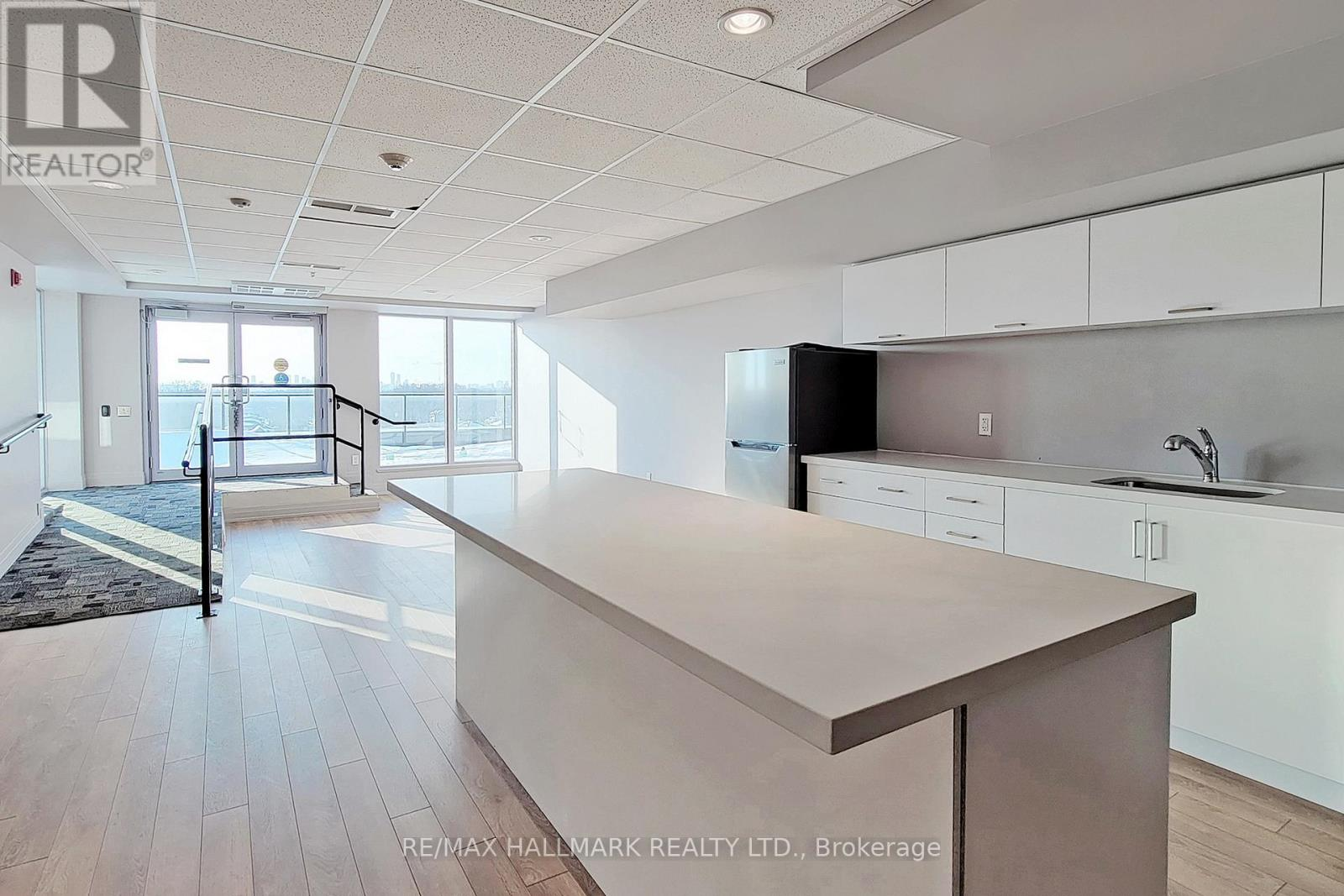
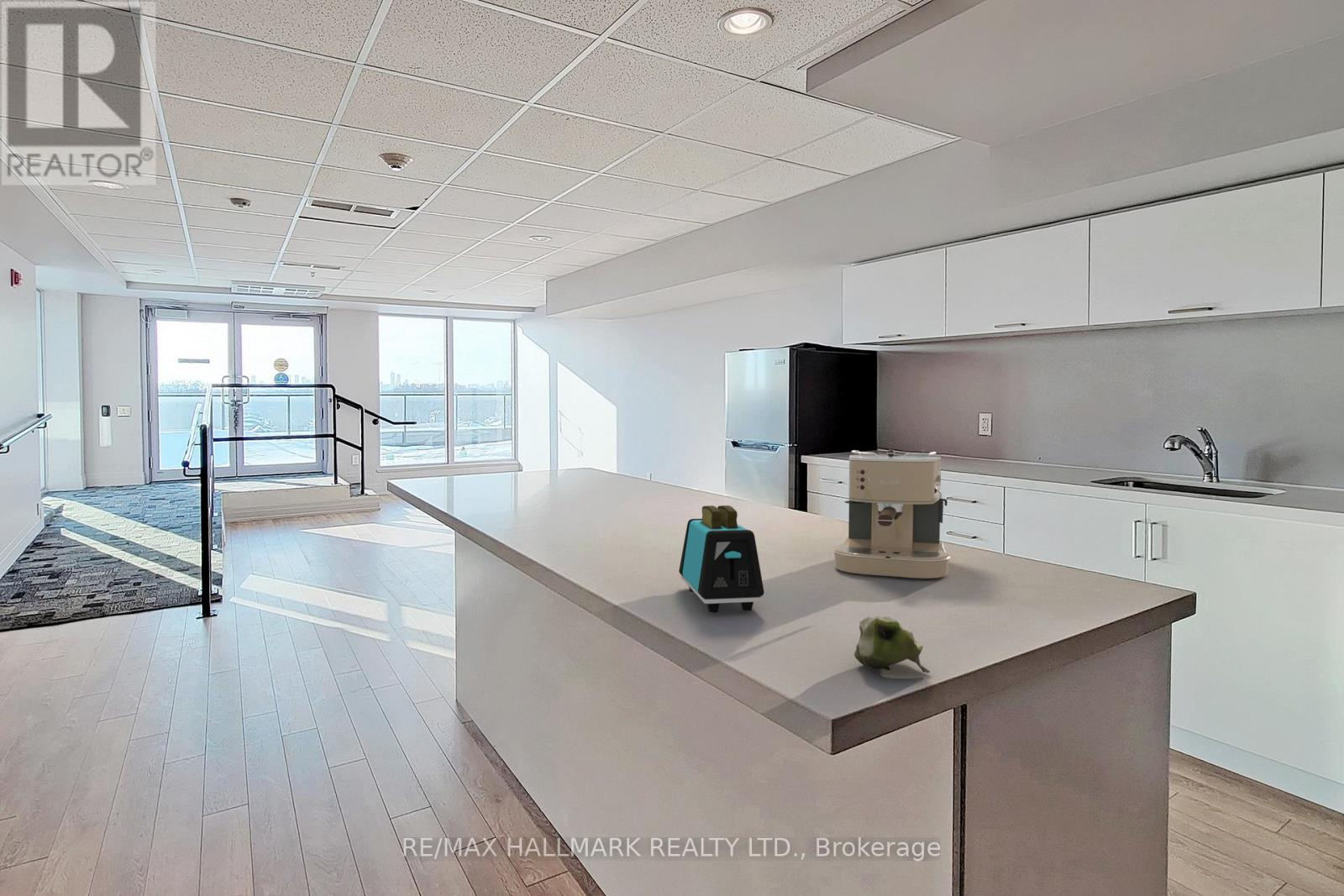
+ fruit [853,615,931,673]
+ coffee maker [832,448,951,579]
+ toaster [678,505,765,613]
